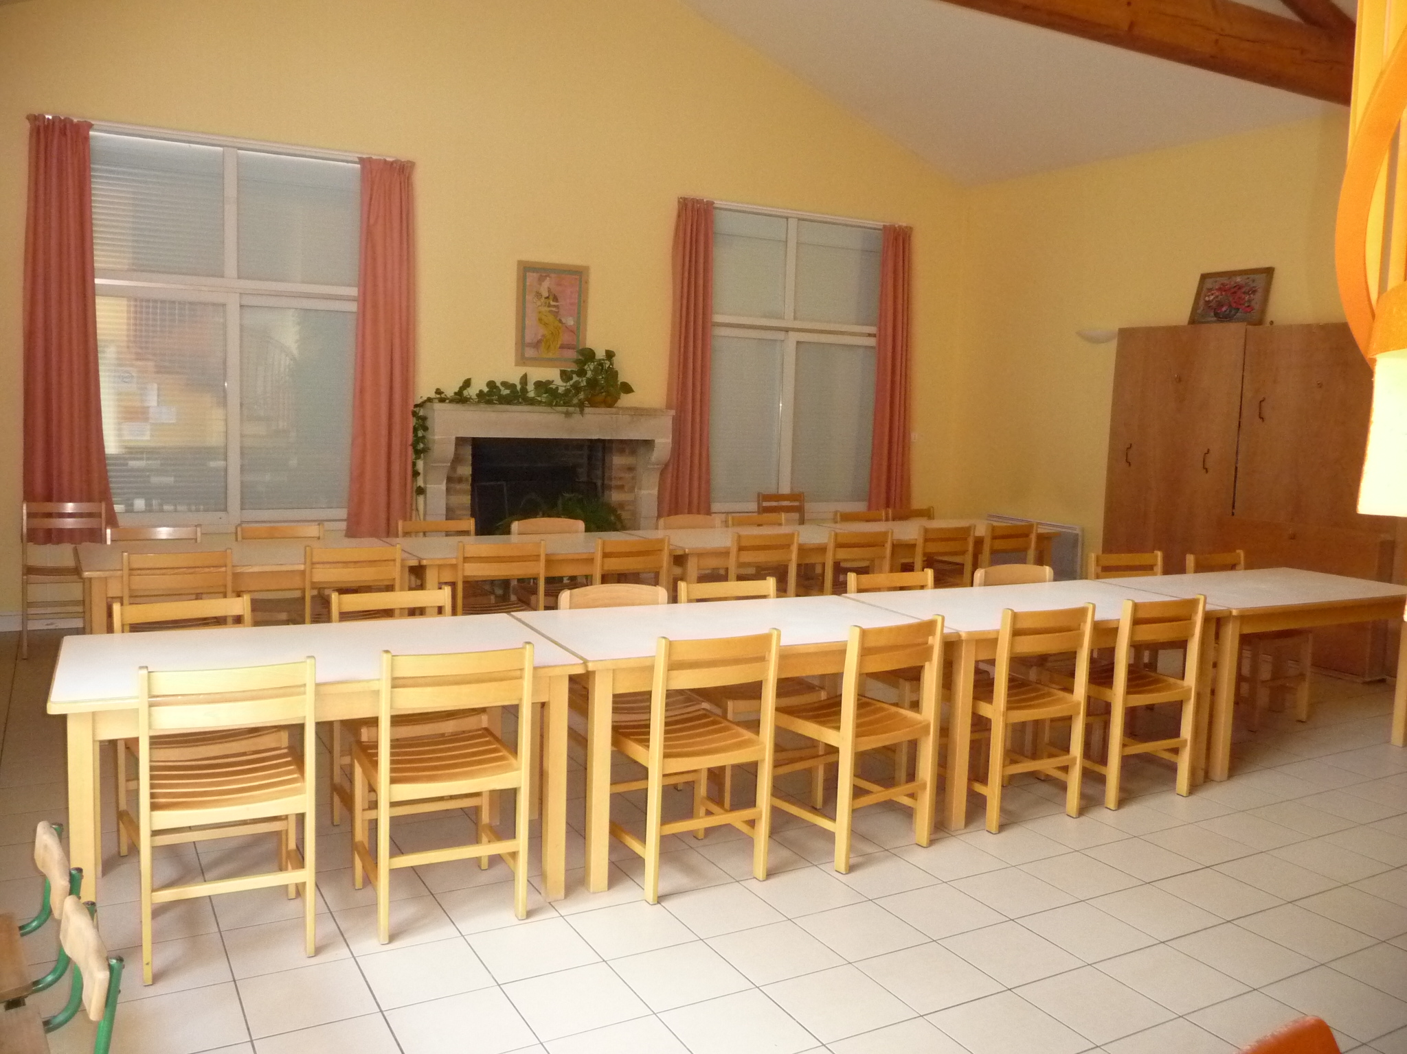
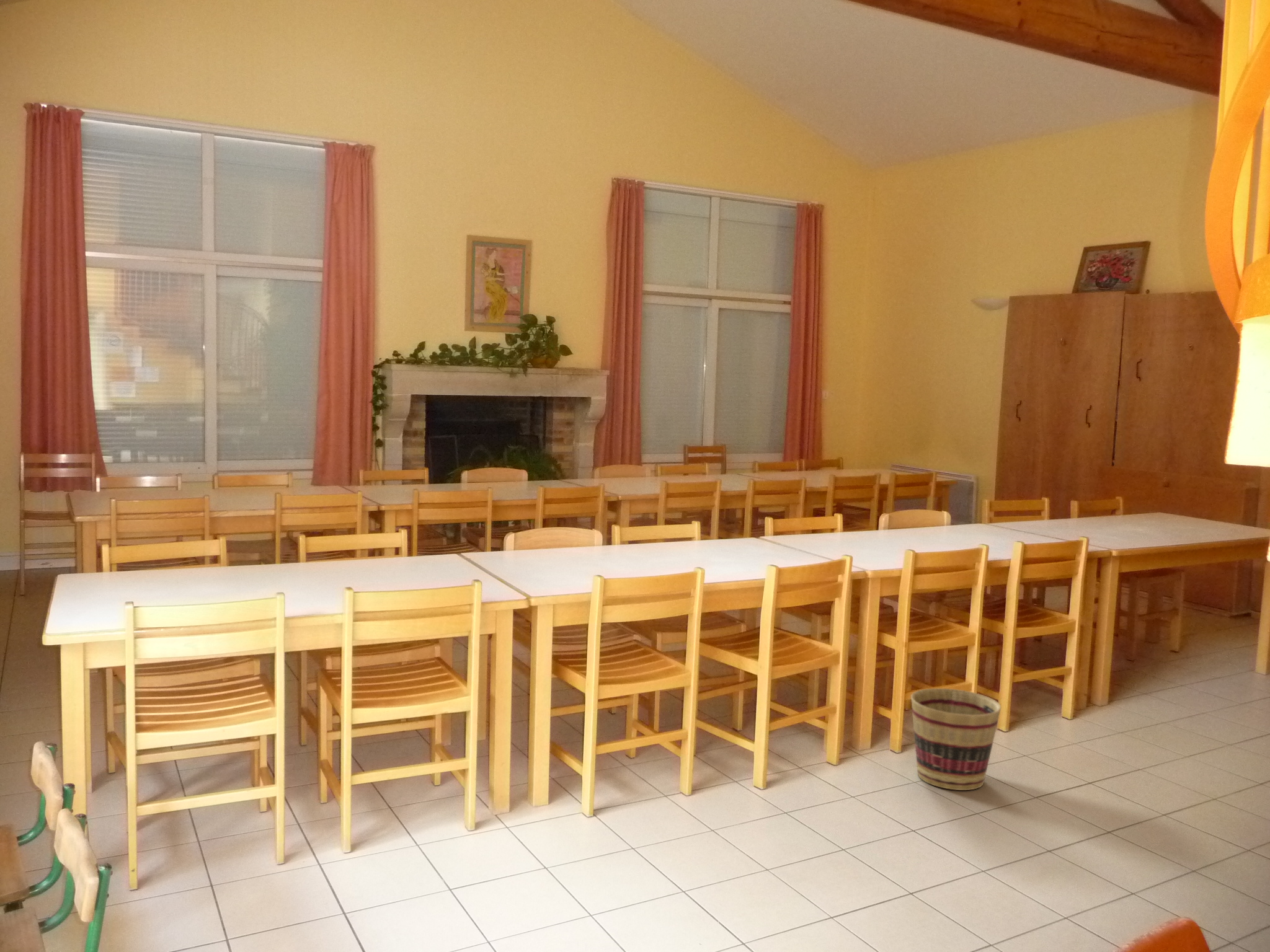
+ basket [910,688,1001,791]
